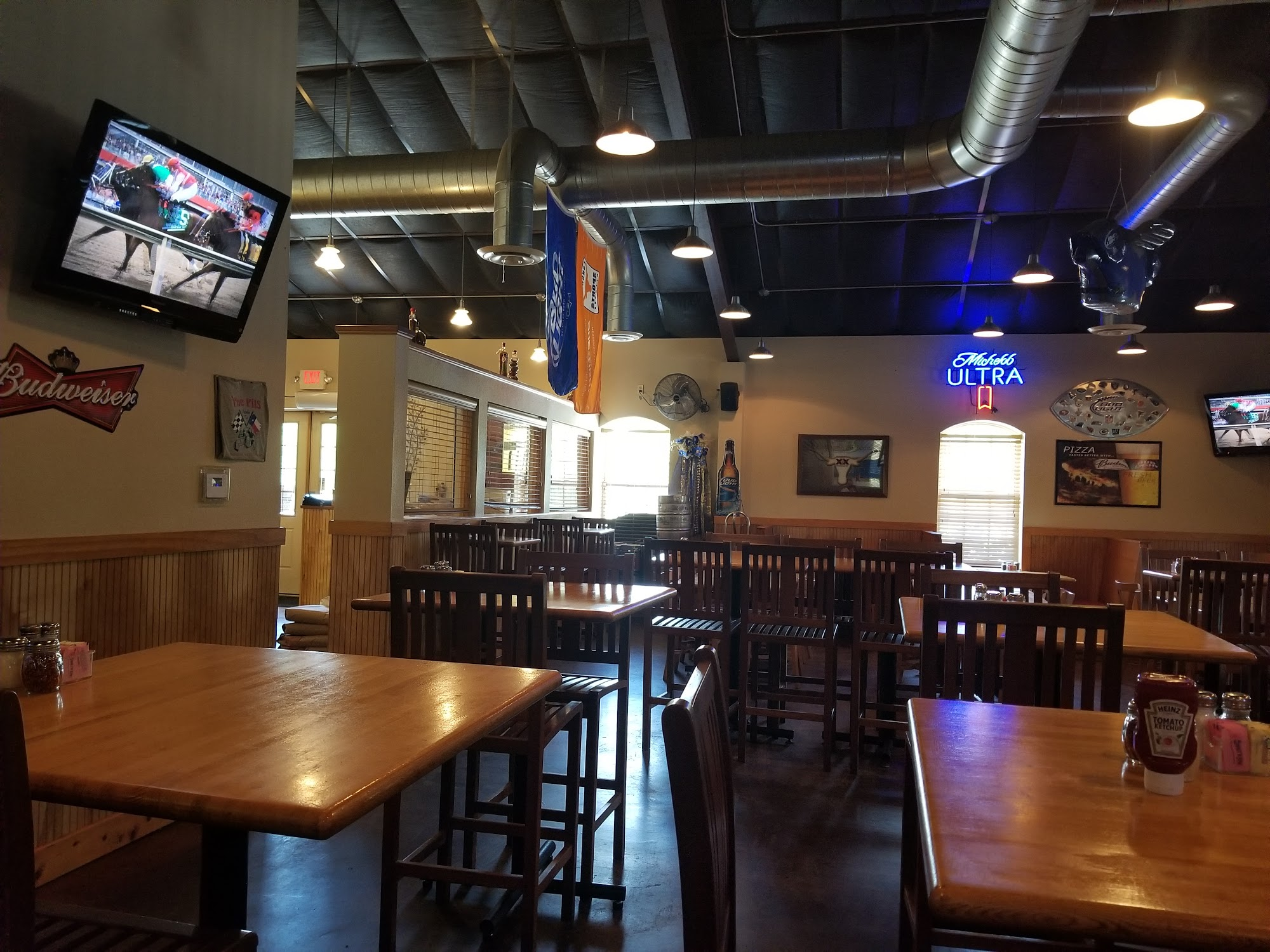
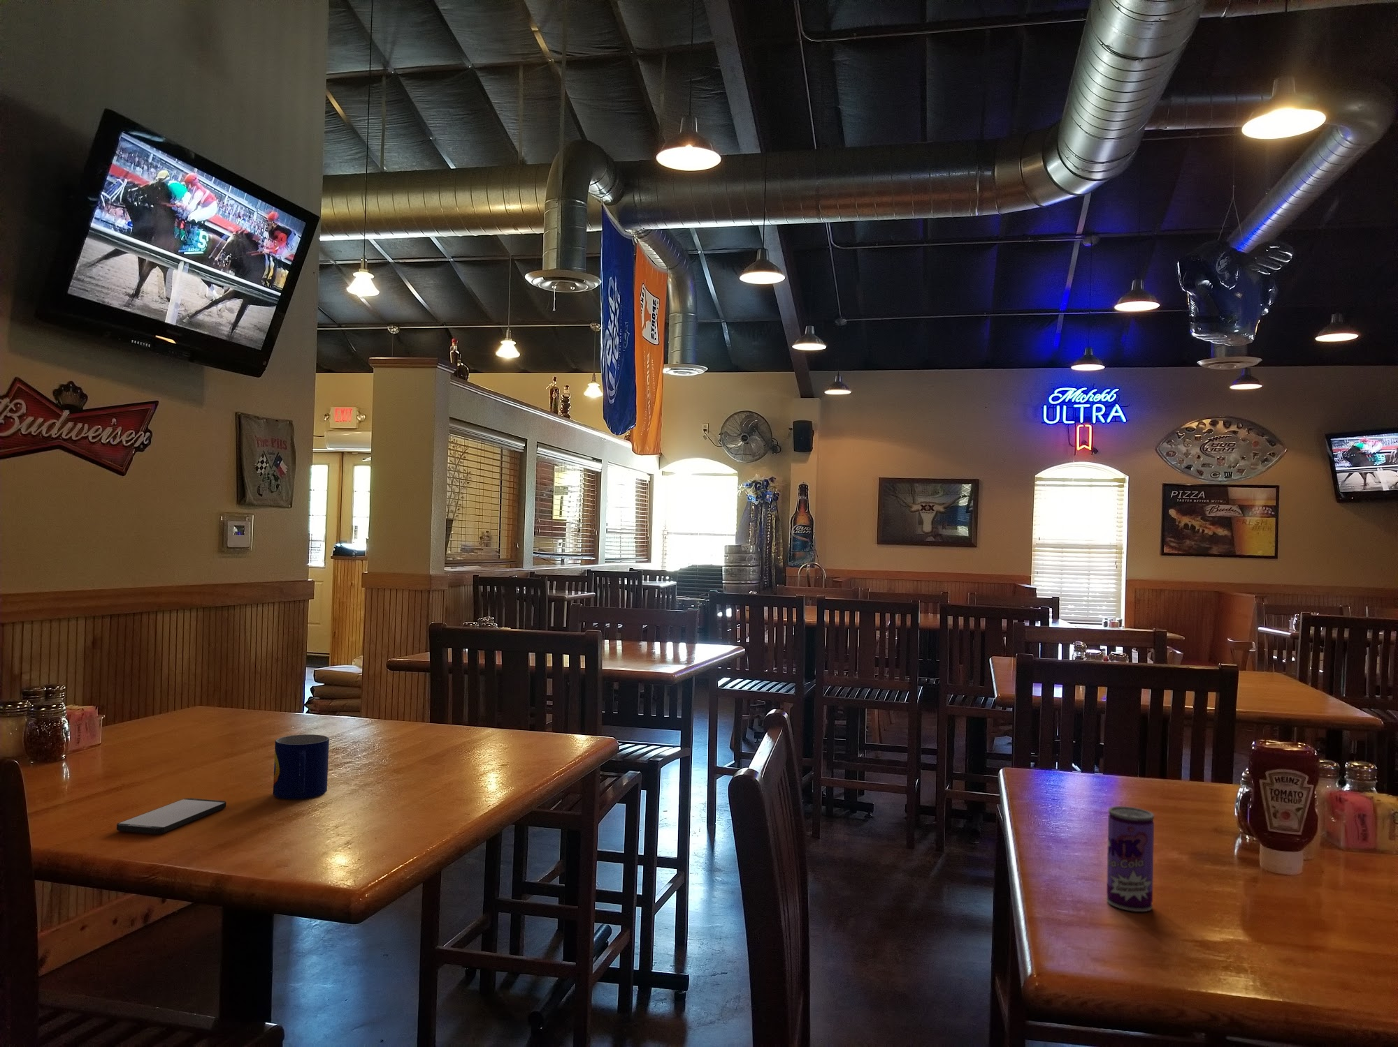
+ smartphone [116,797,227,835]
+ beverage can [1106,805,1155,913]
+ mug [273,734,330,800]
